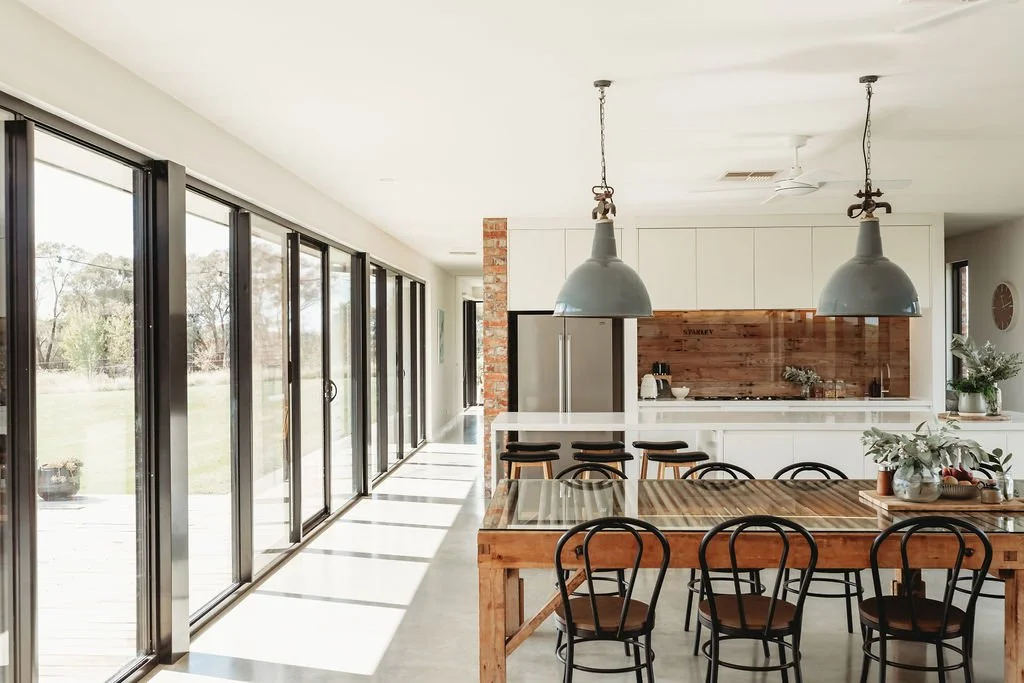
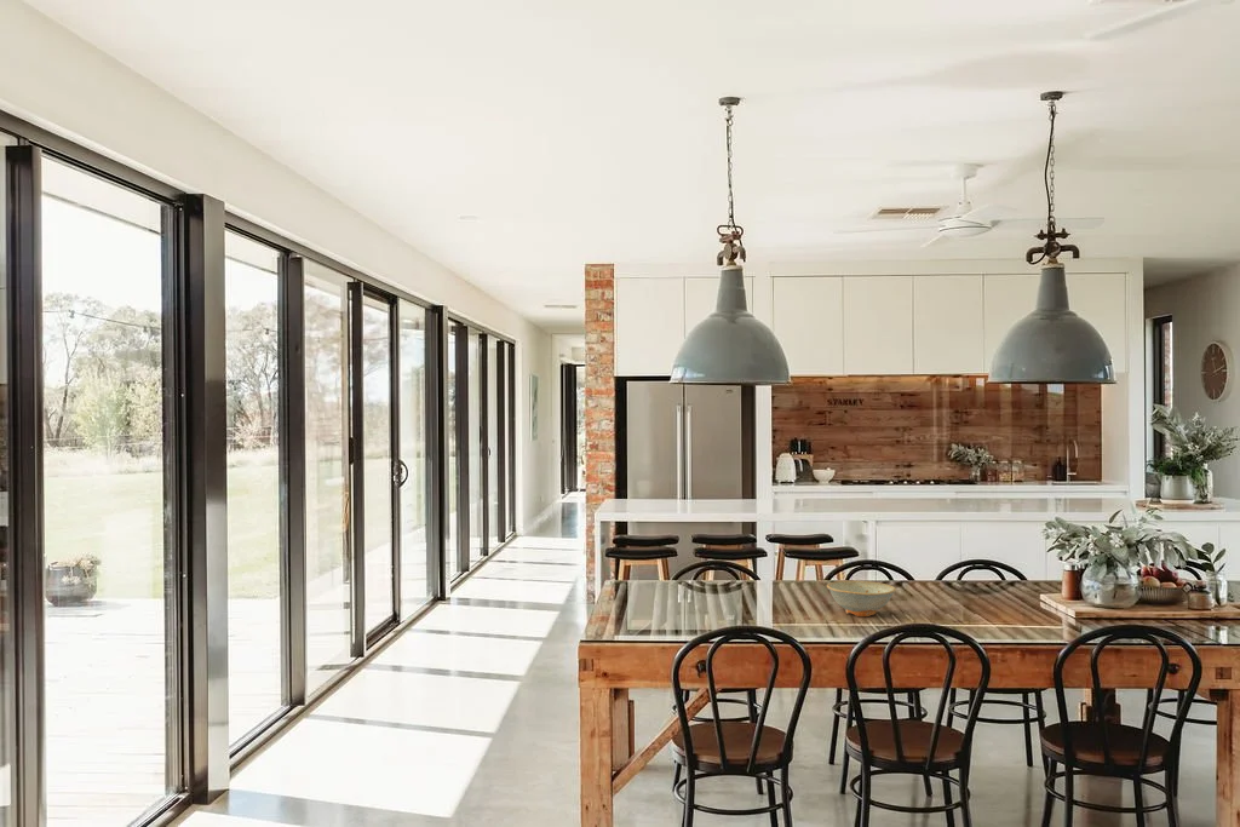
+ dish [826,580,897,618]
